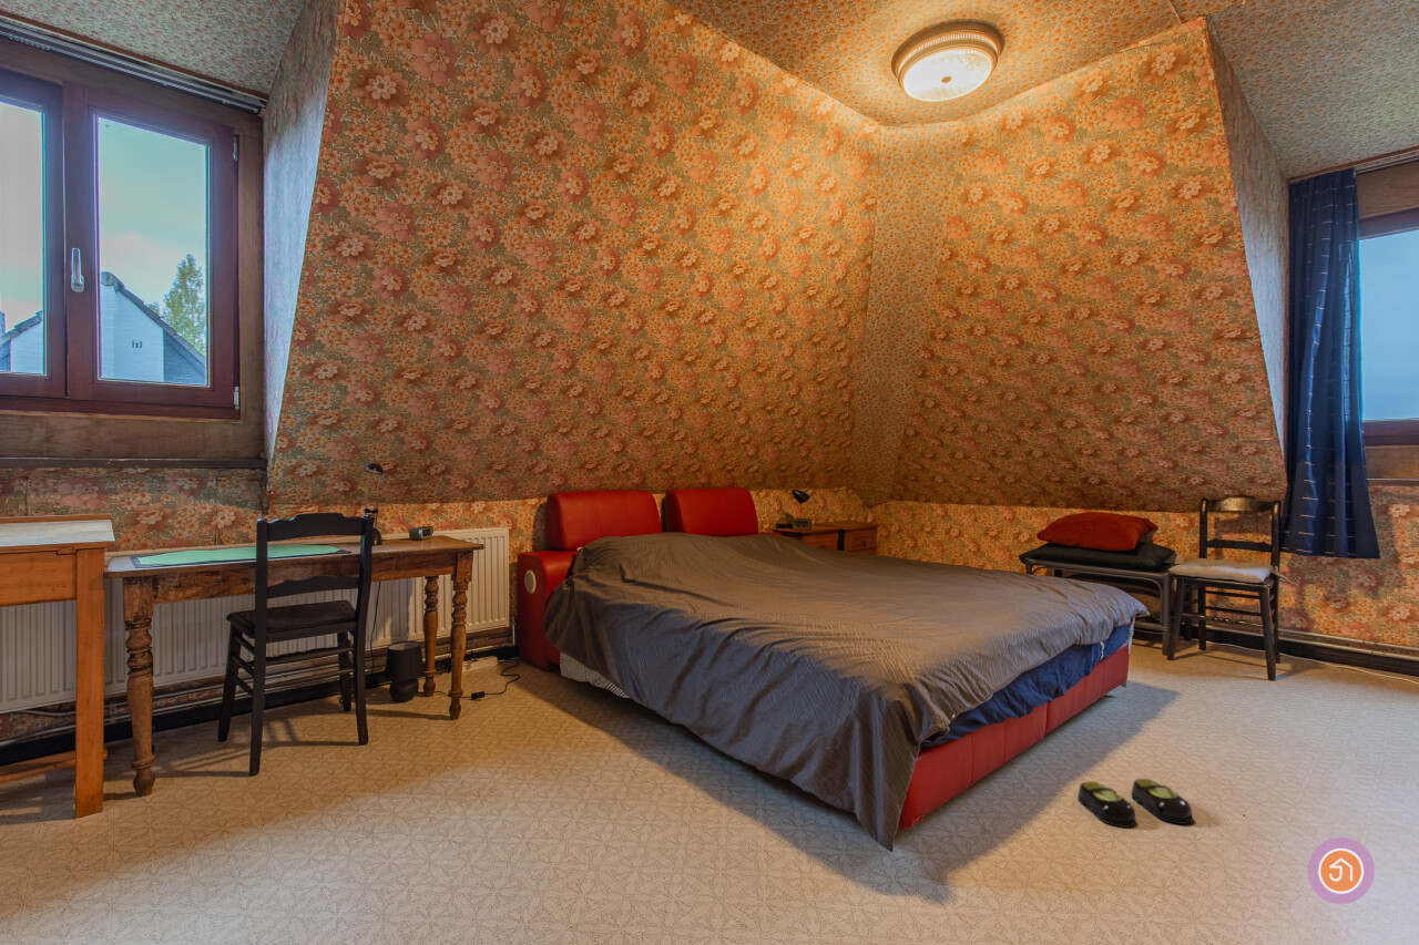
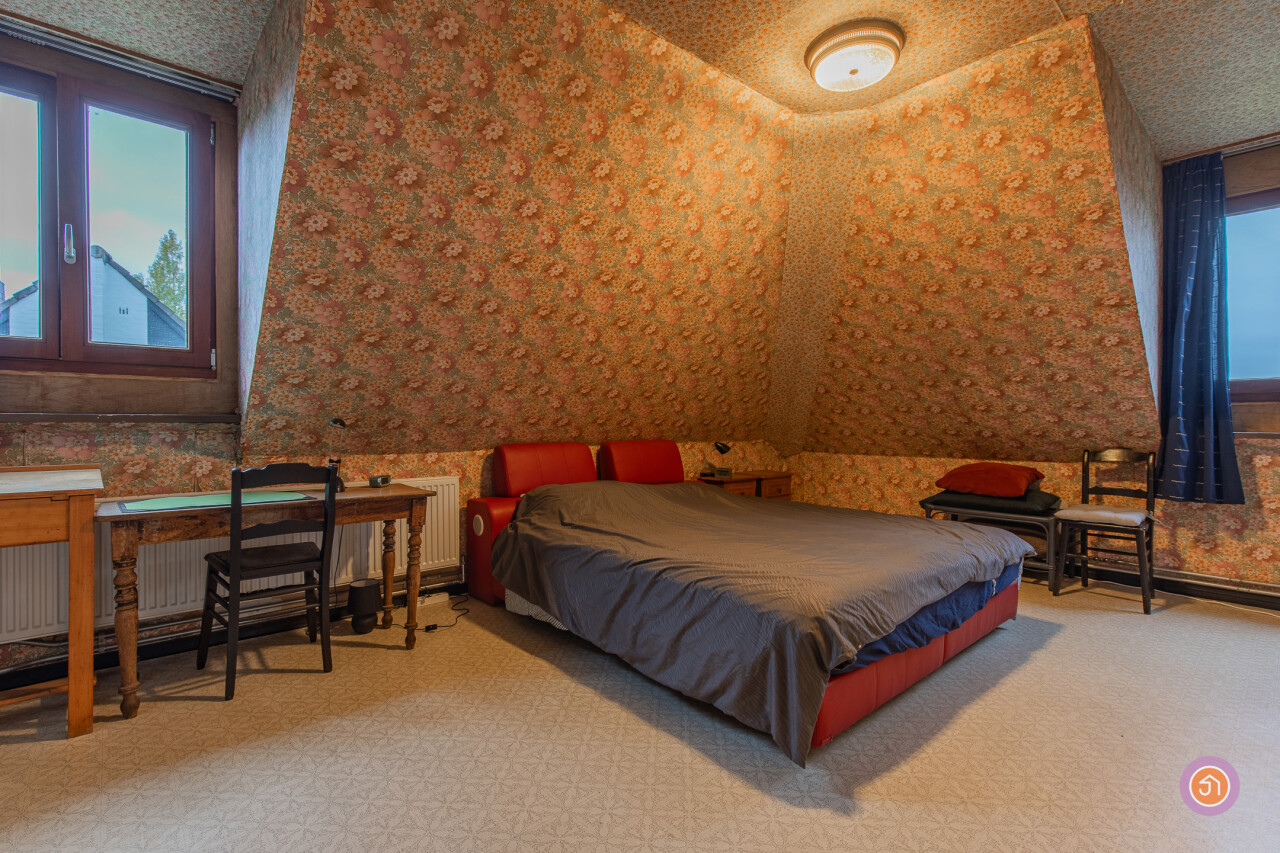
- slippers [1076,778,1193,829]
